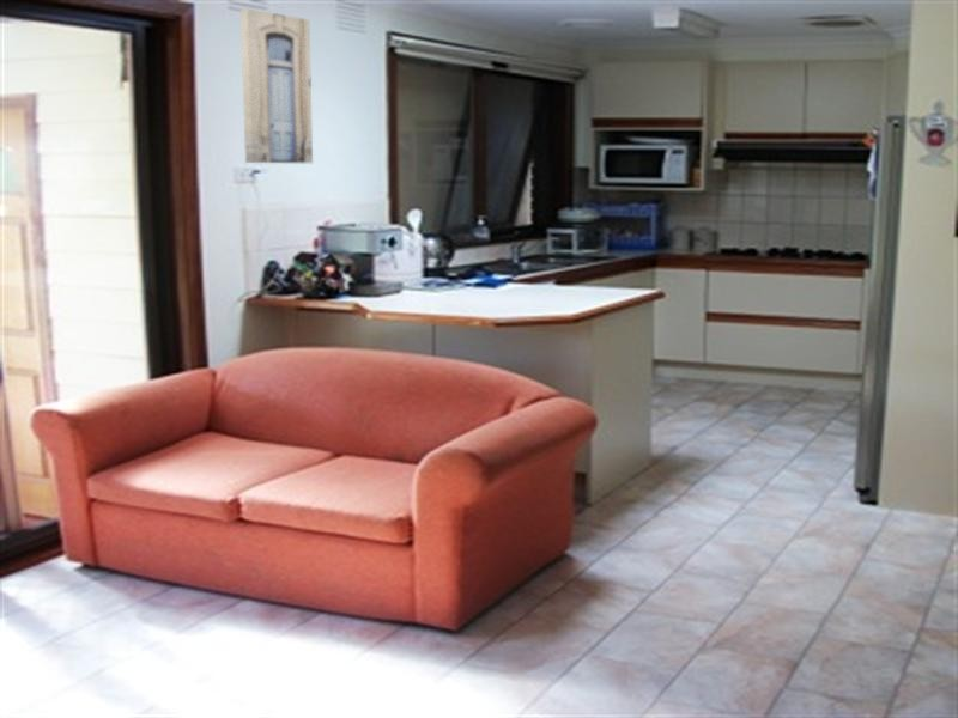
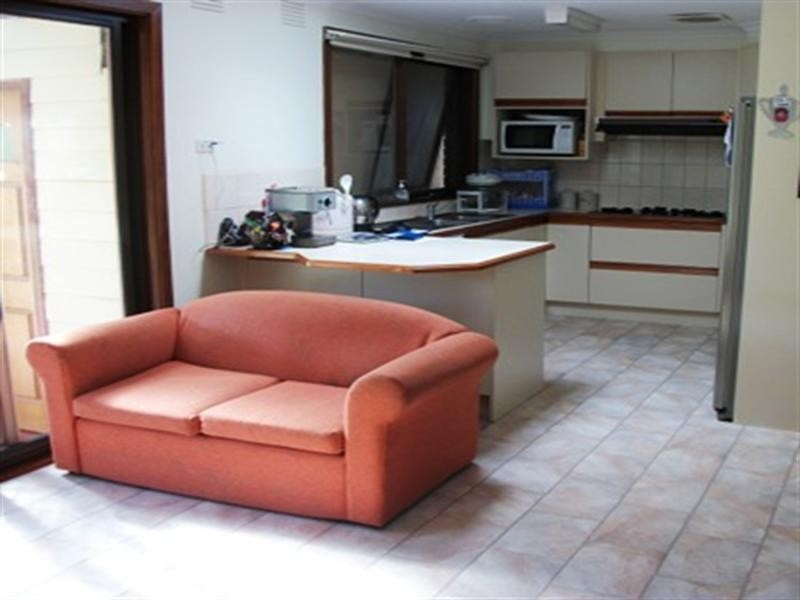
- wall art [240,7,314,164]
